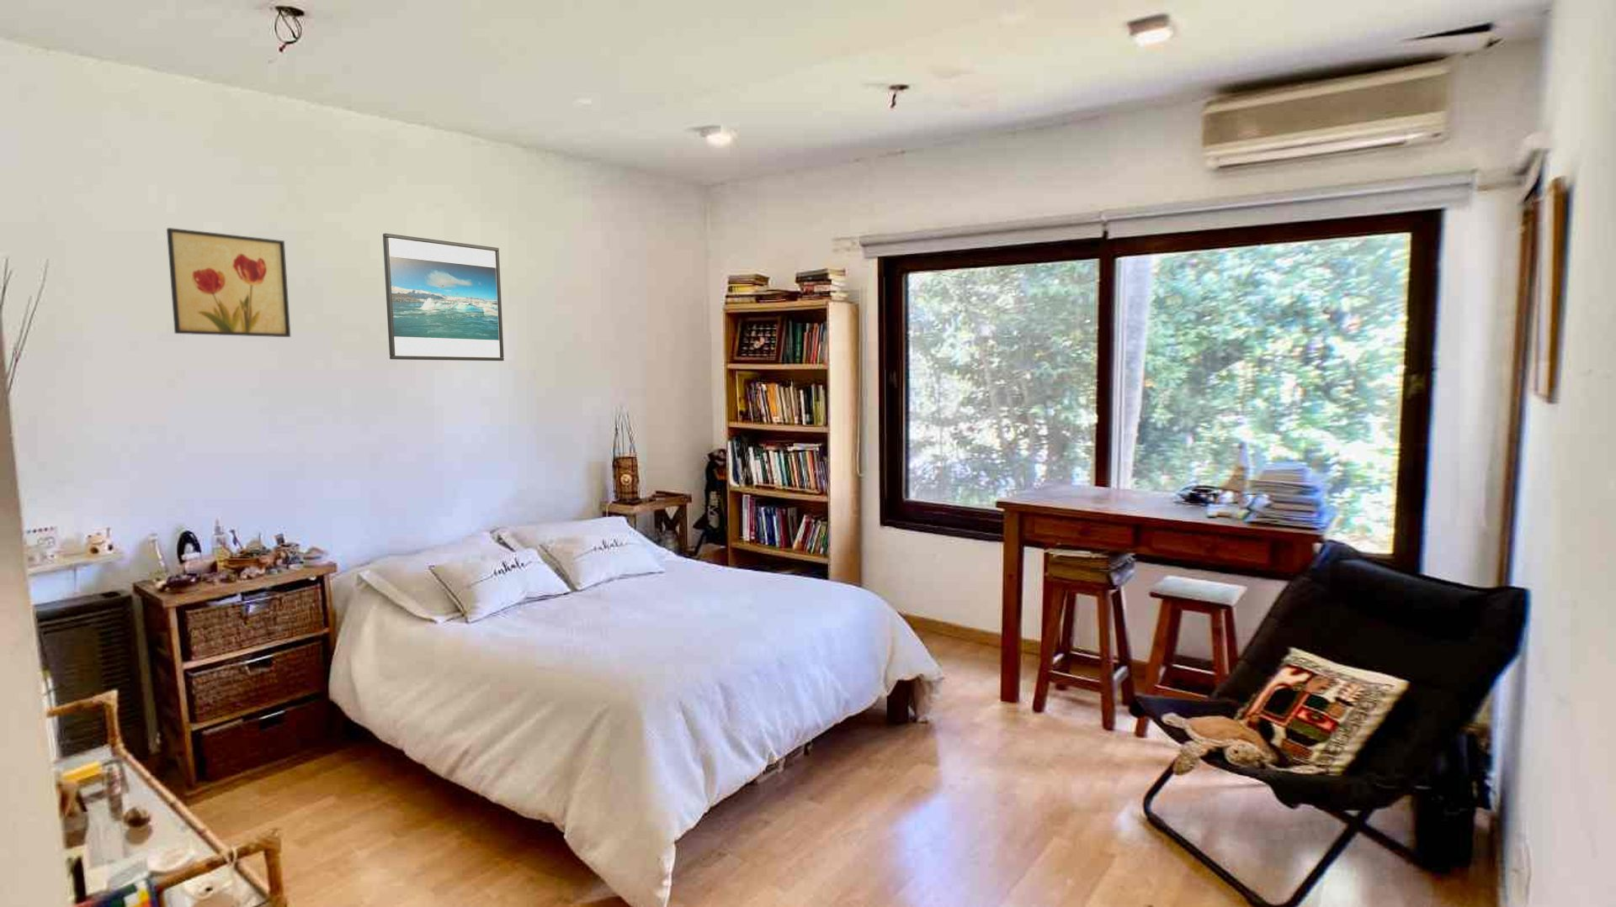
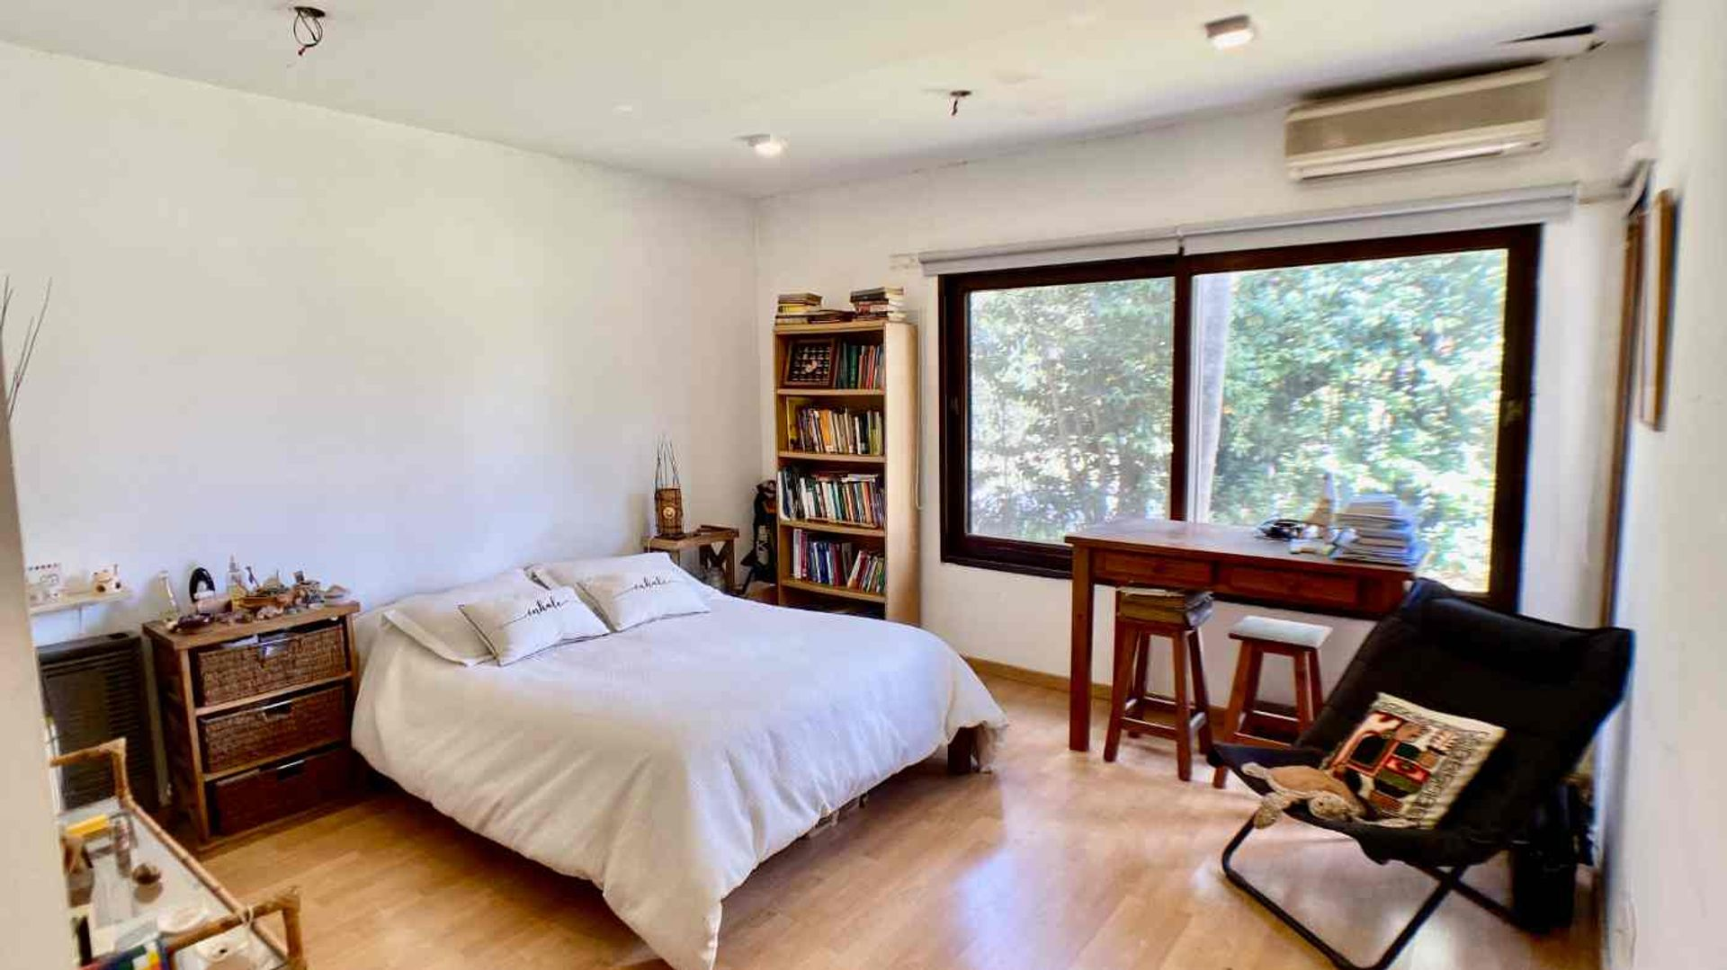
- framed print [382,233,505,361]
- wall art [165,227,291,338]
